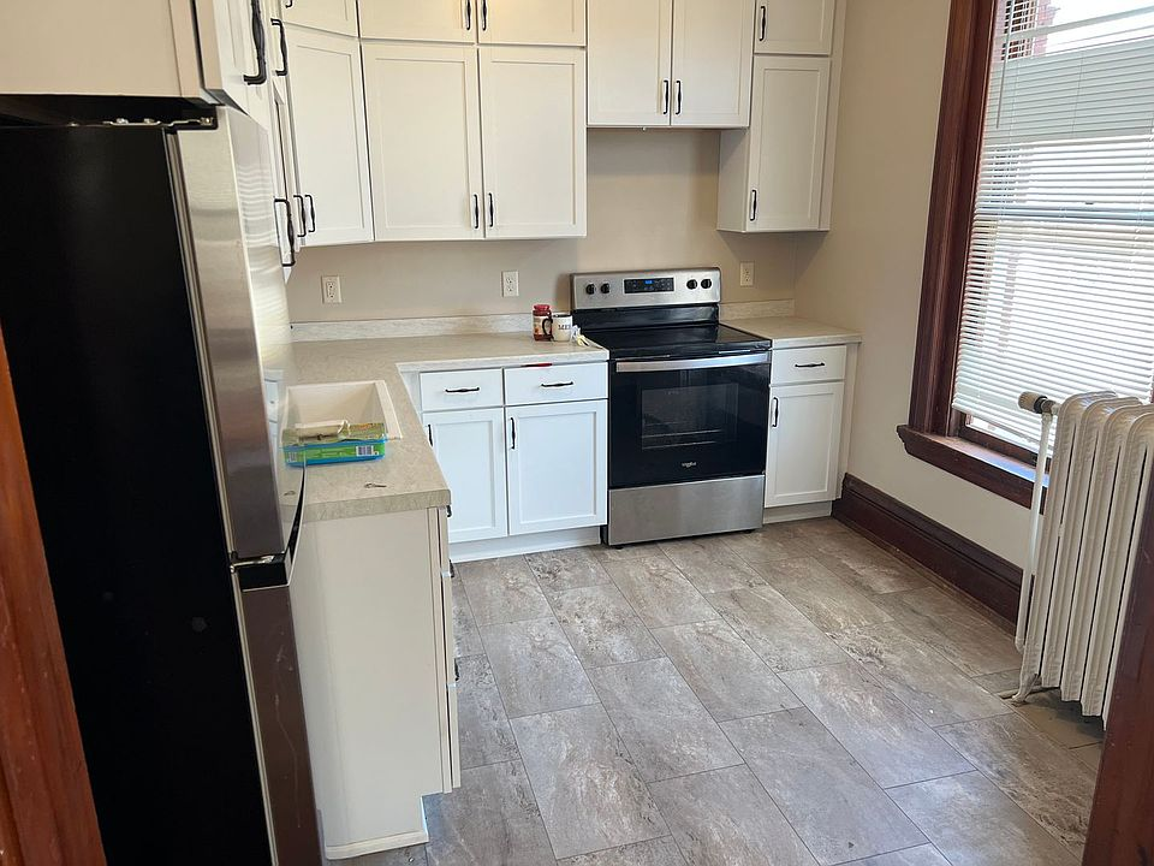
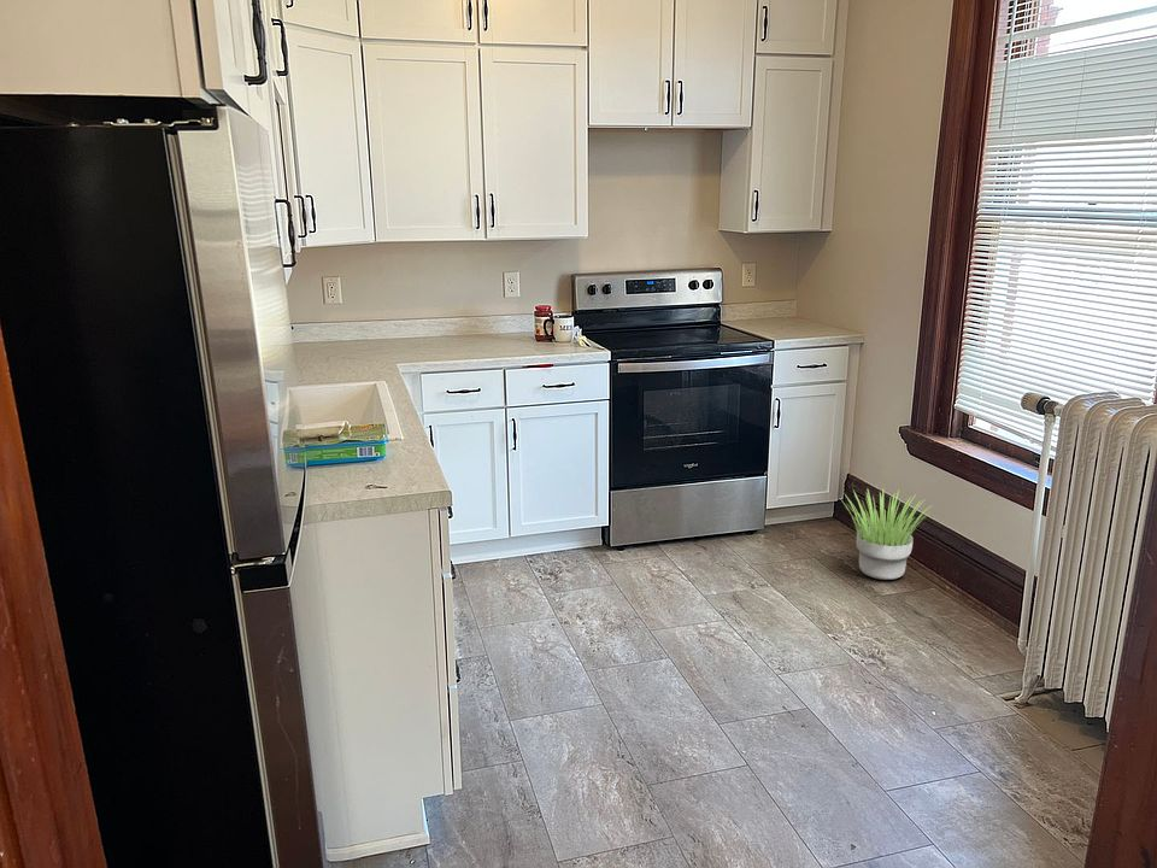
+ potted plant [840,489,934,581]
